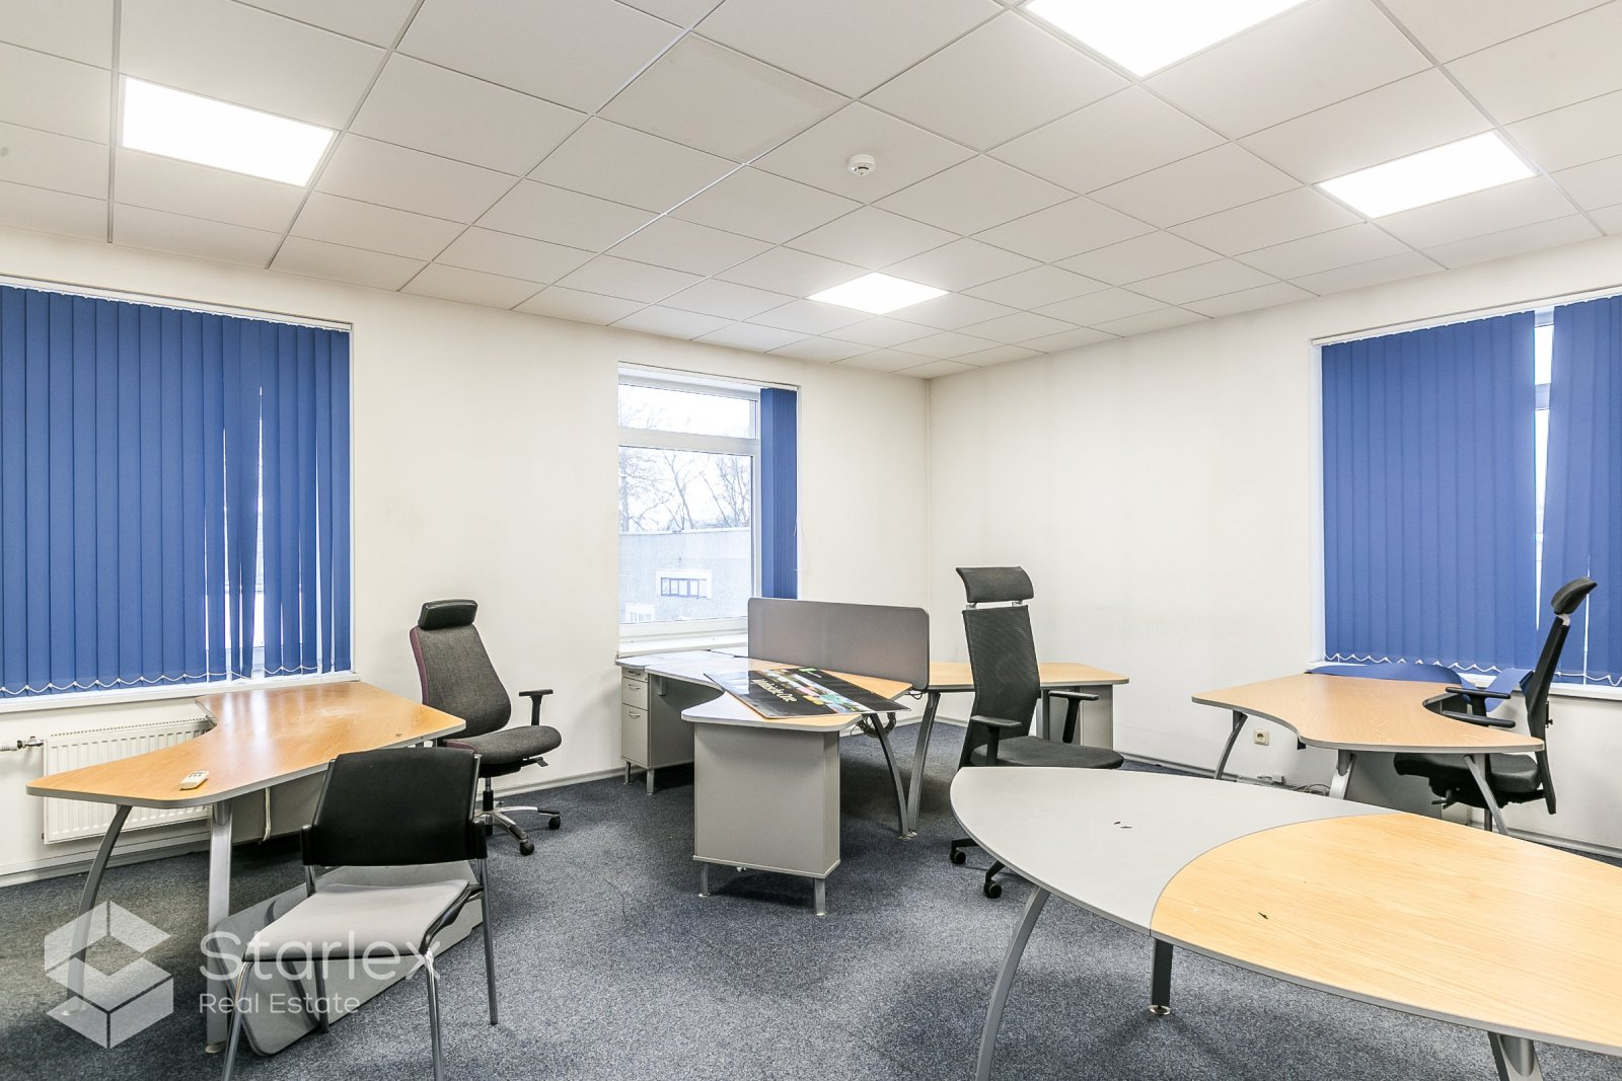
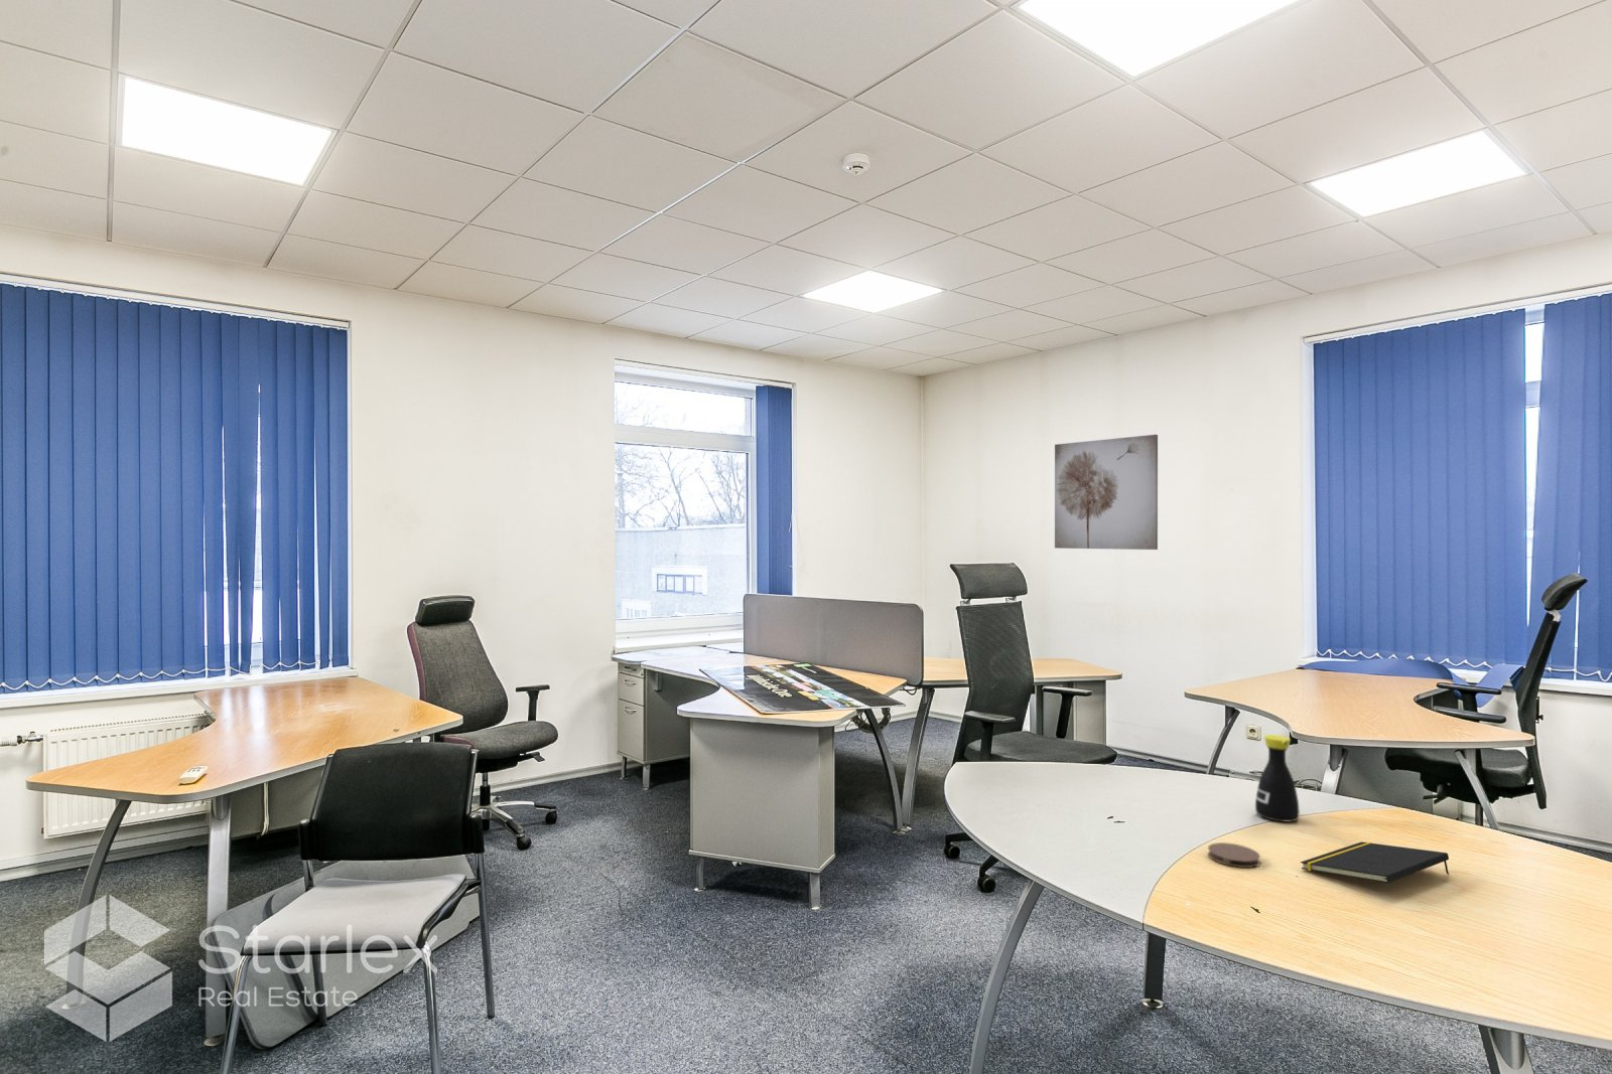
+ coaster [1207,841,1262,869]
+ notepad [1300,840,1450,883]
+ bottle [1255,732,1300,822]
+ wall art [1054,434,1159,550]
